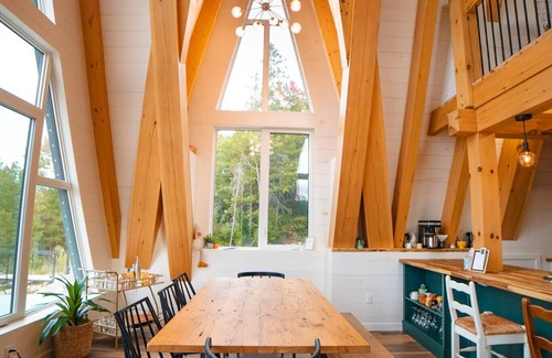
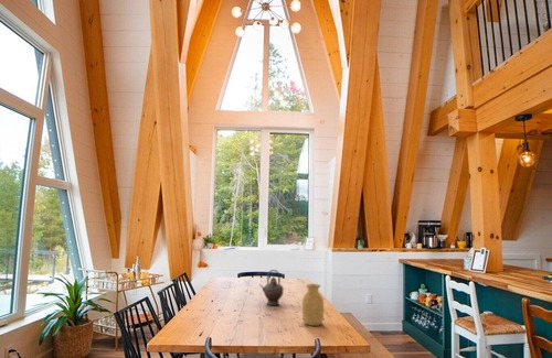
+ teapot [258,269,285,306]
+ vase [301,283,325,327]
